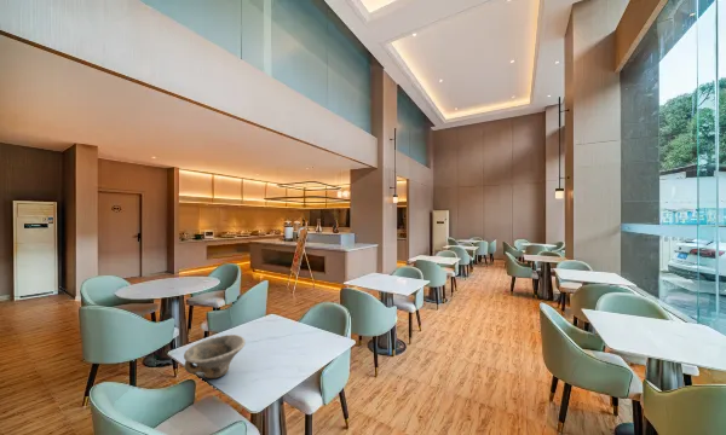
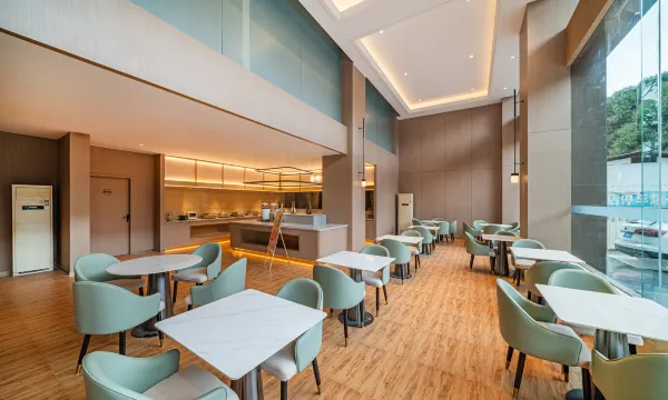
- bowl [183,334,247,379]
